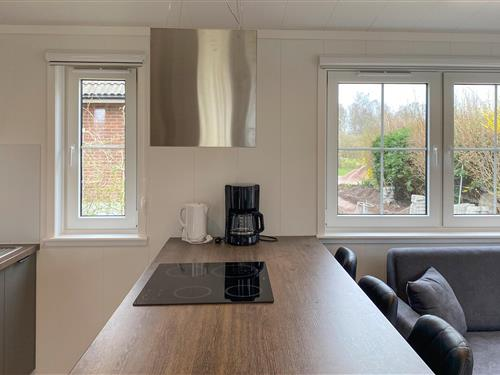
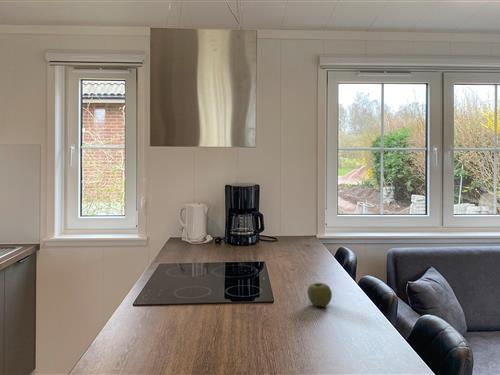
+ apple [306,282,333,308]
